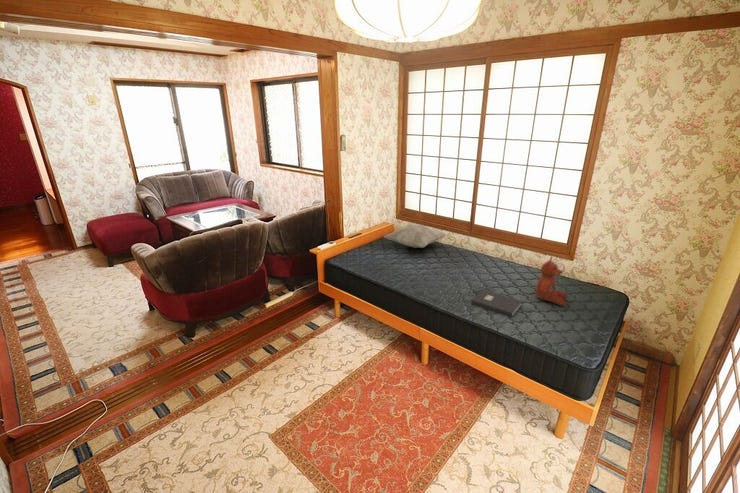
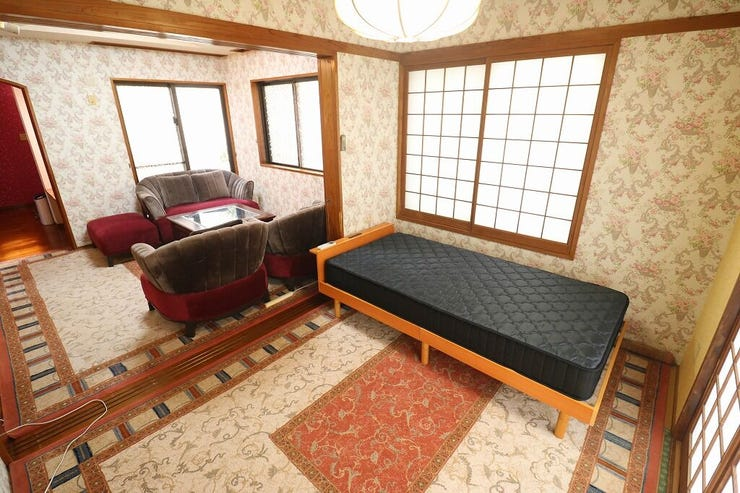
- stuffed bear [535,255,569,307]
- decorative pillow [382,223,448,249]
- book [470,289,523,318]
